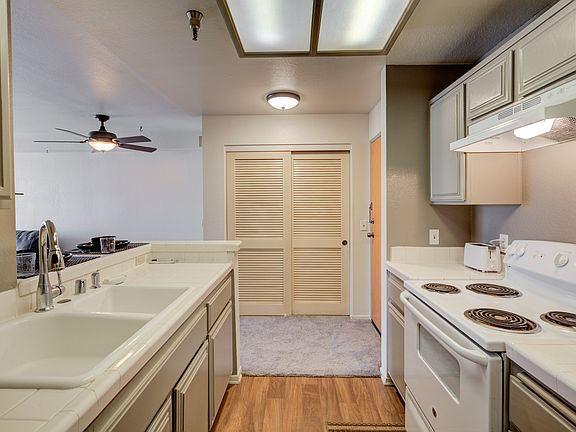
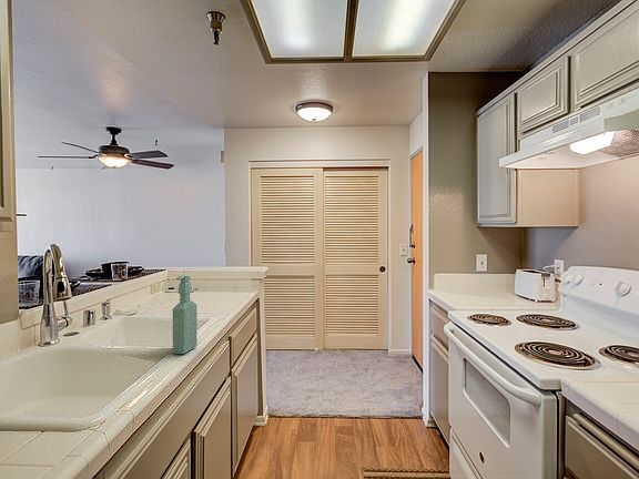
+ soap dispenser [172,275,199,355]
